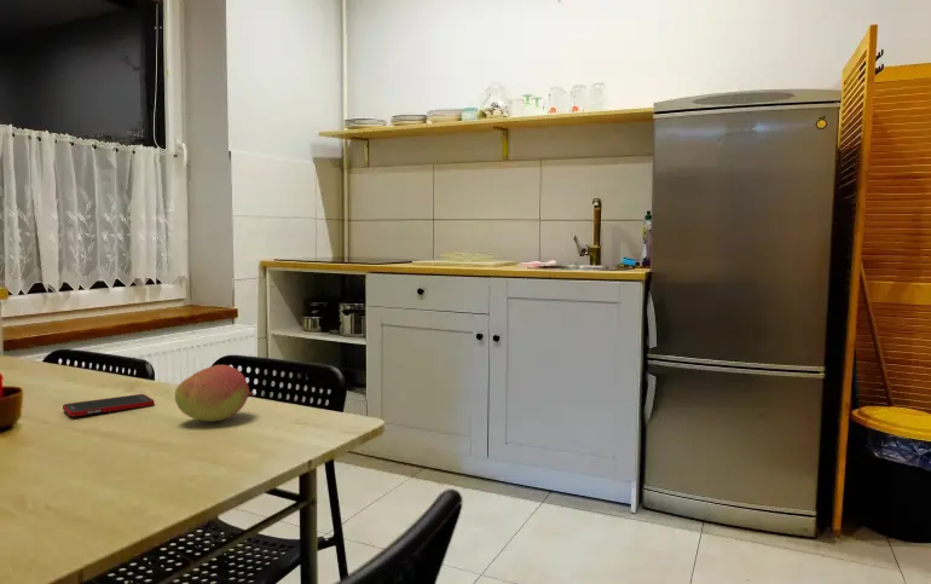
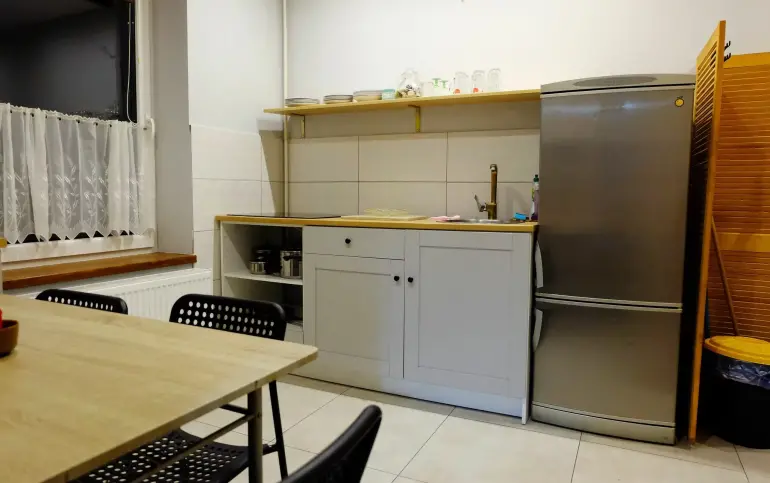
- fruit [174,364,255,422]
- cell phone [62,393,156,417]
